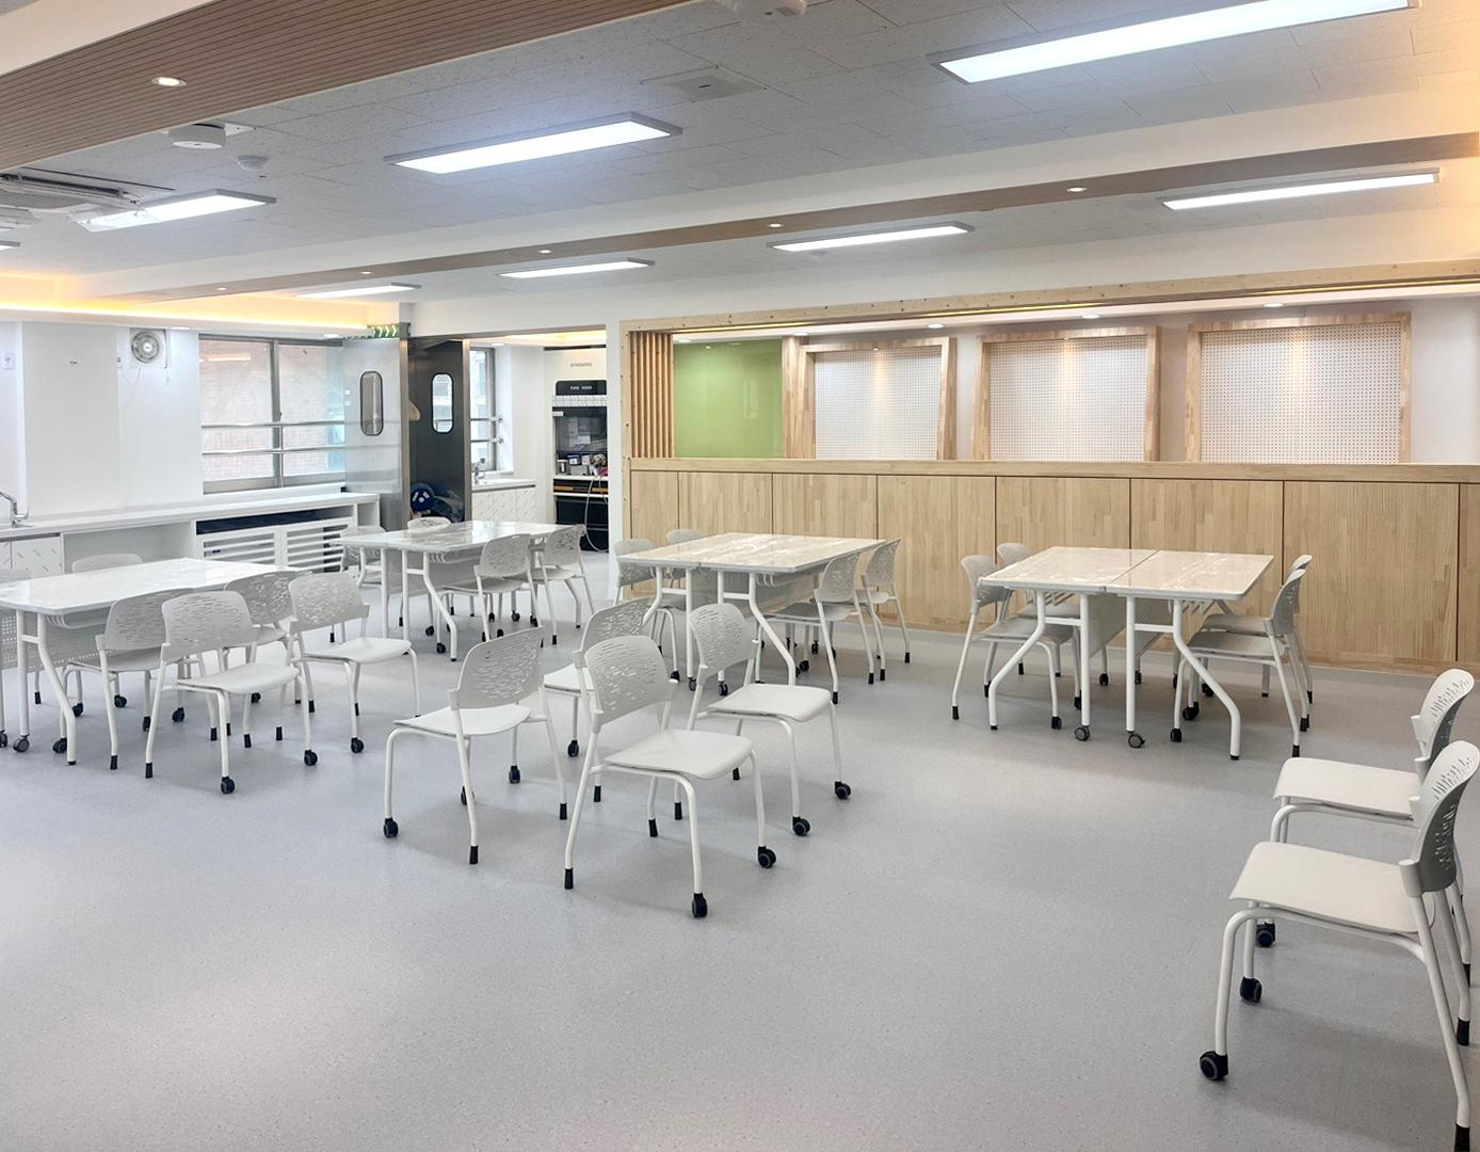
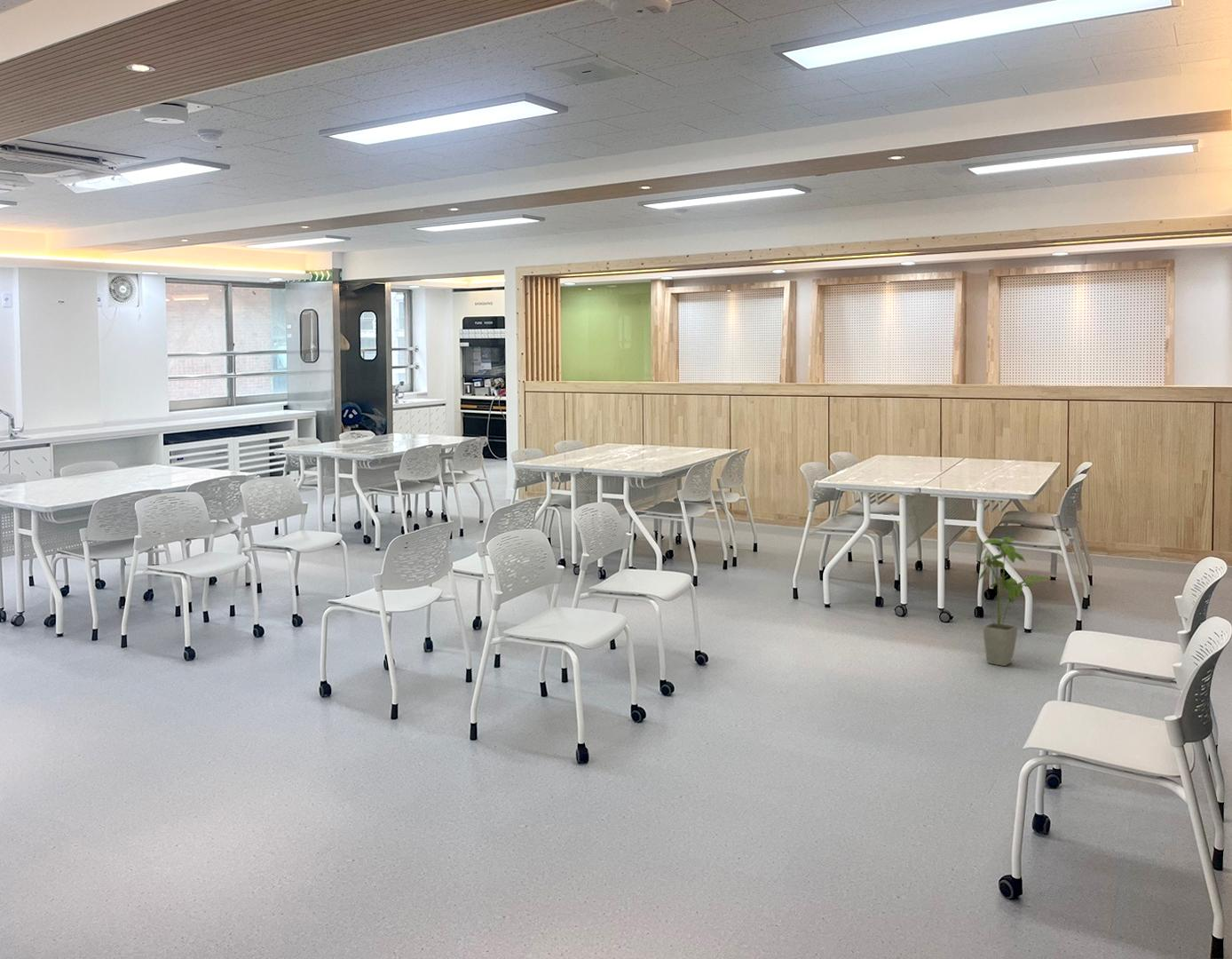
+ house plant [975,536,1053,667]
